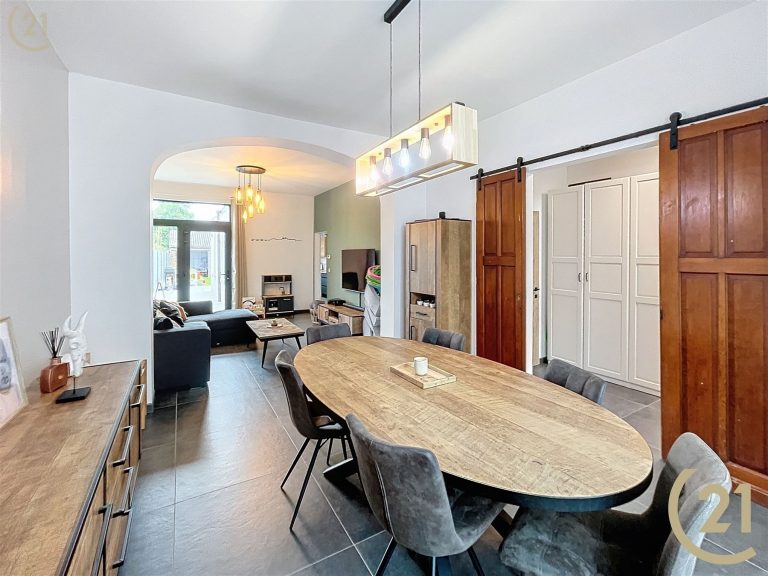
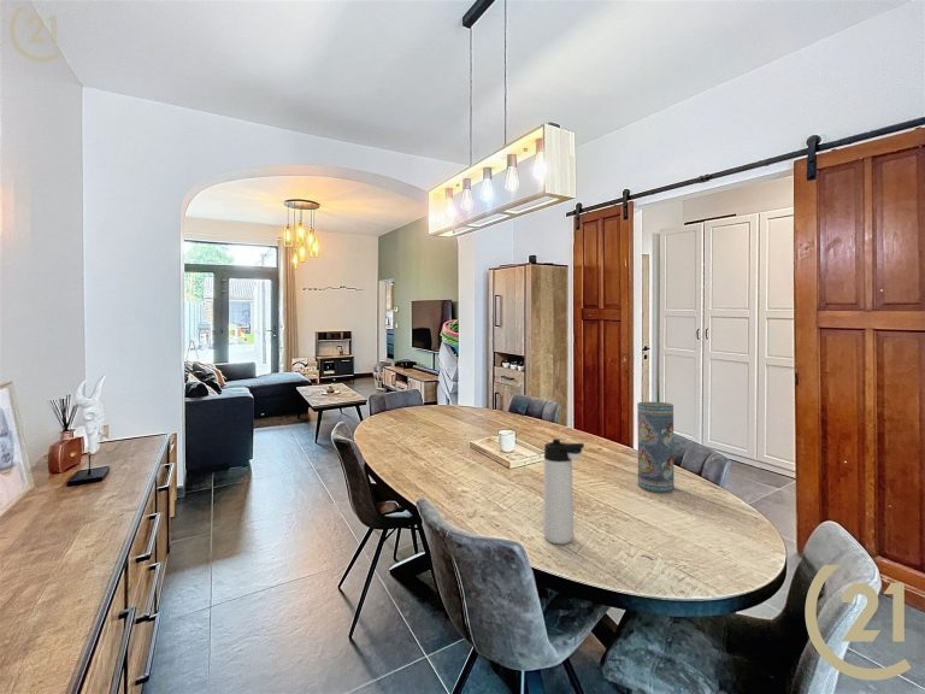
+ vase [636,401,676,493]
+ thermos bottle [542,437,585,546]
